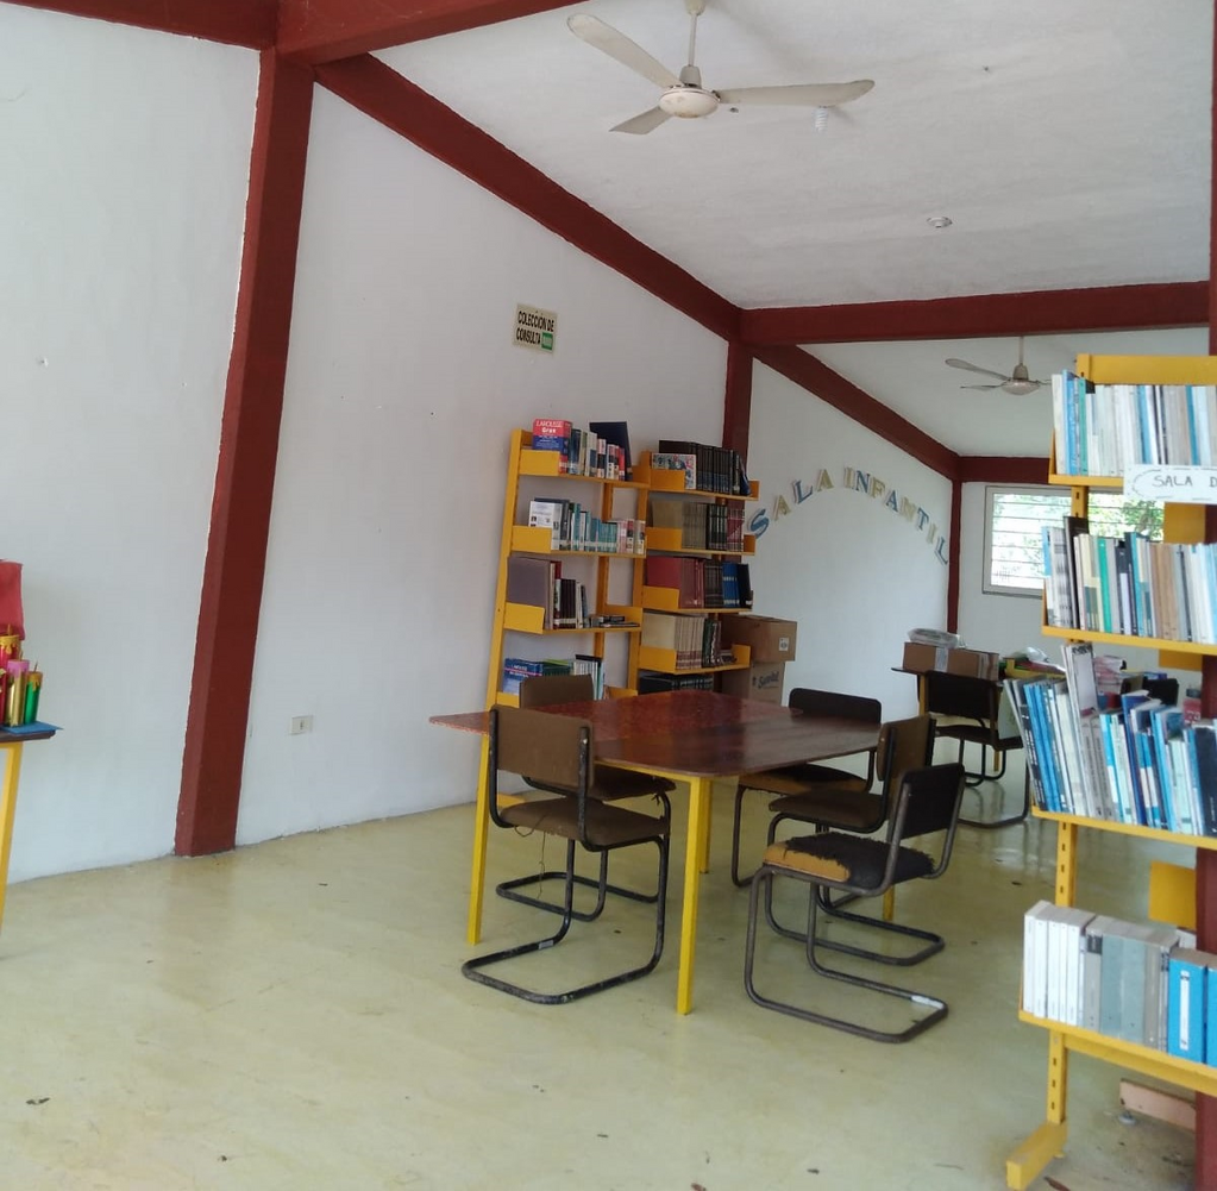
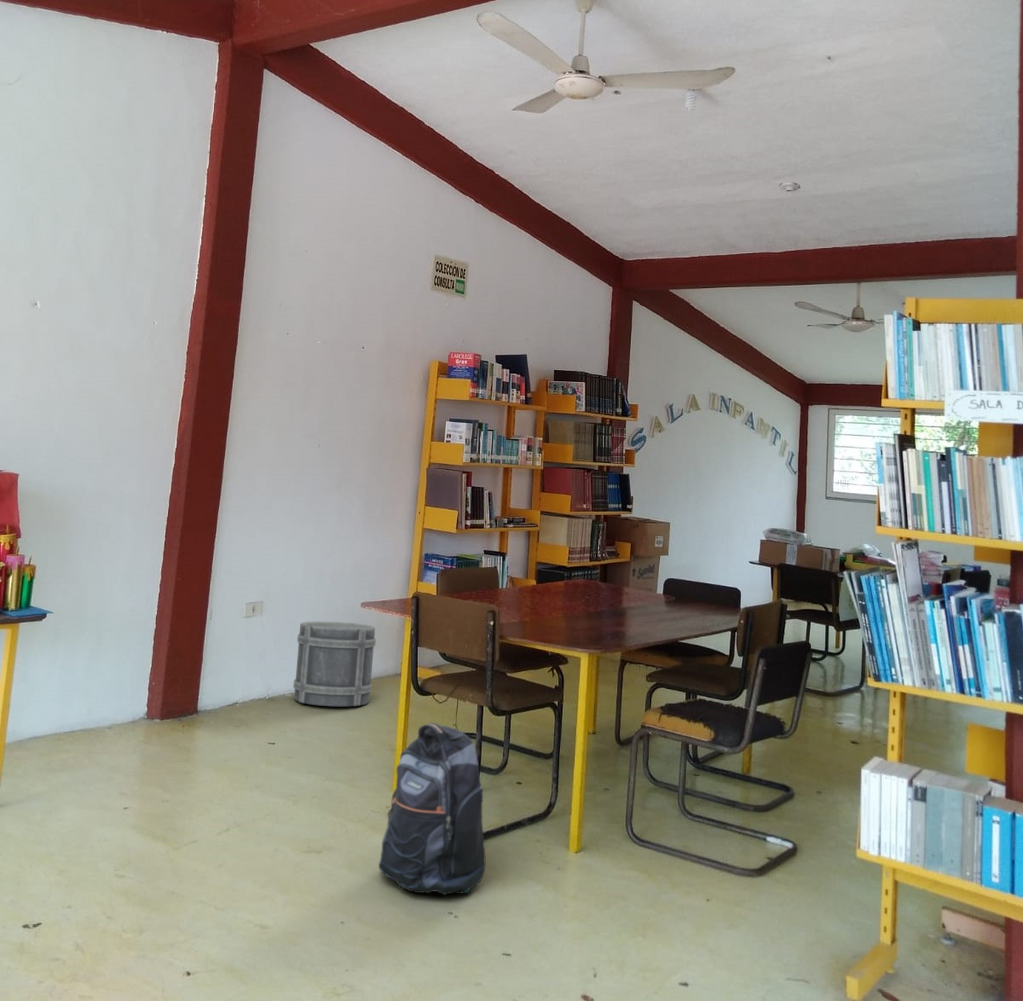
+ bucket [292,621,377,707]
+ backpack [378,722,487,896]
